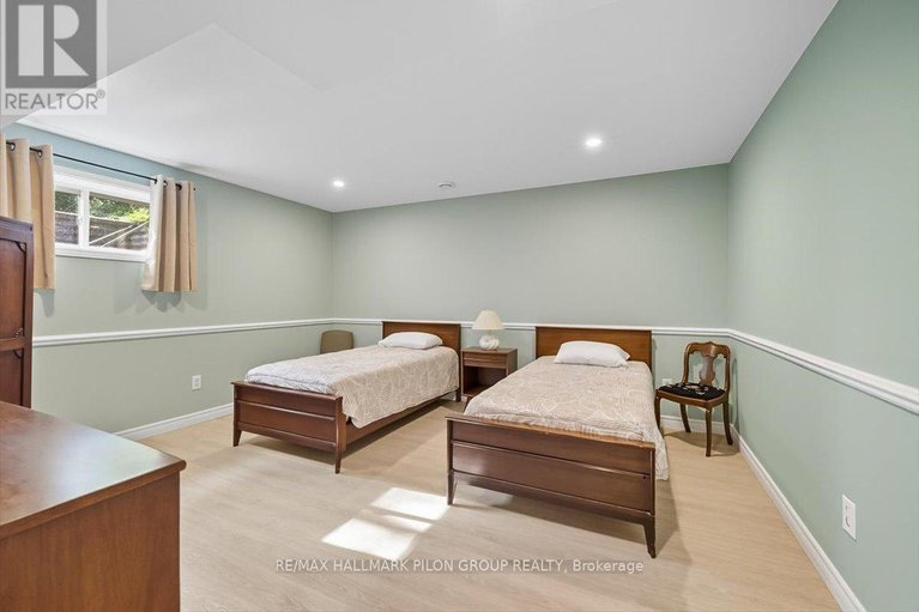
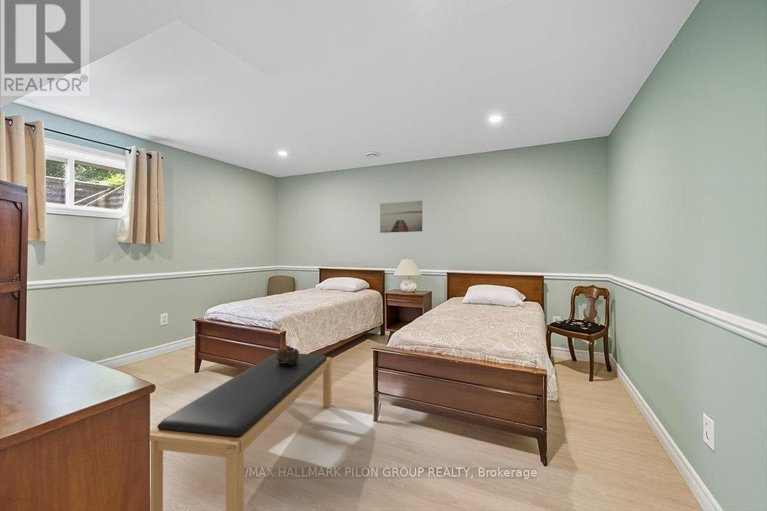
+ wall art [379,200,423,234]
+ bench [149,352,332,511]
+ decorative box [276,345,300,365]
